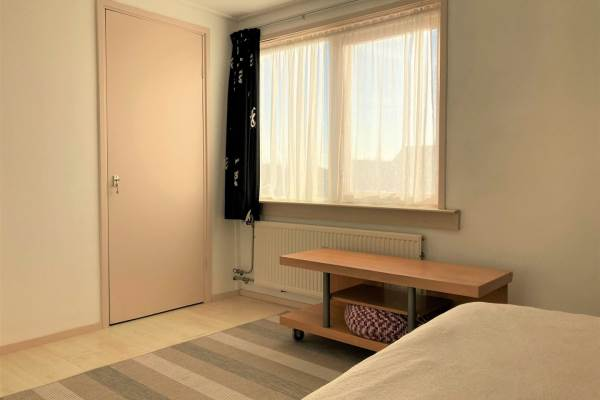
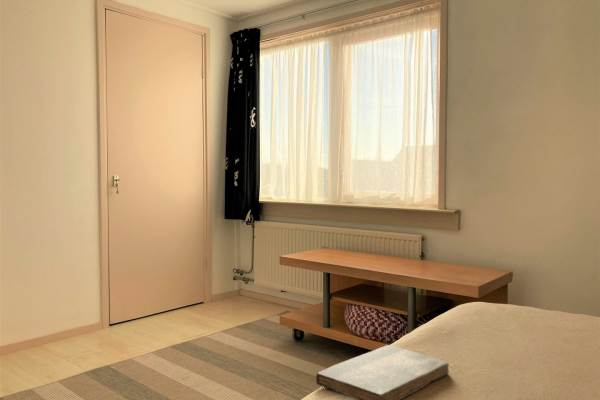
+ book [315,344,450,400]
